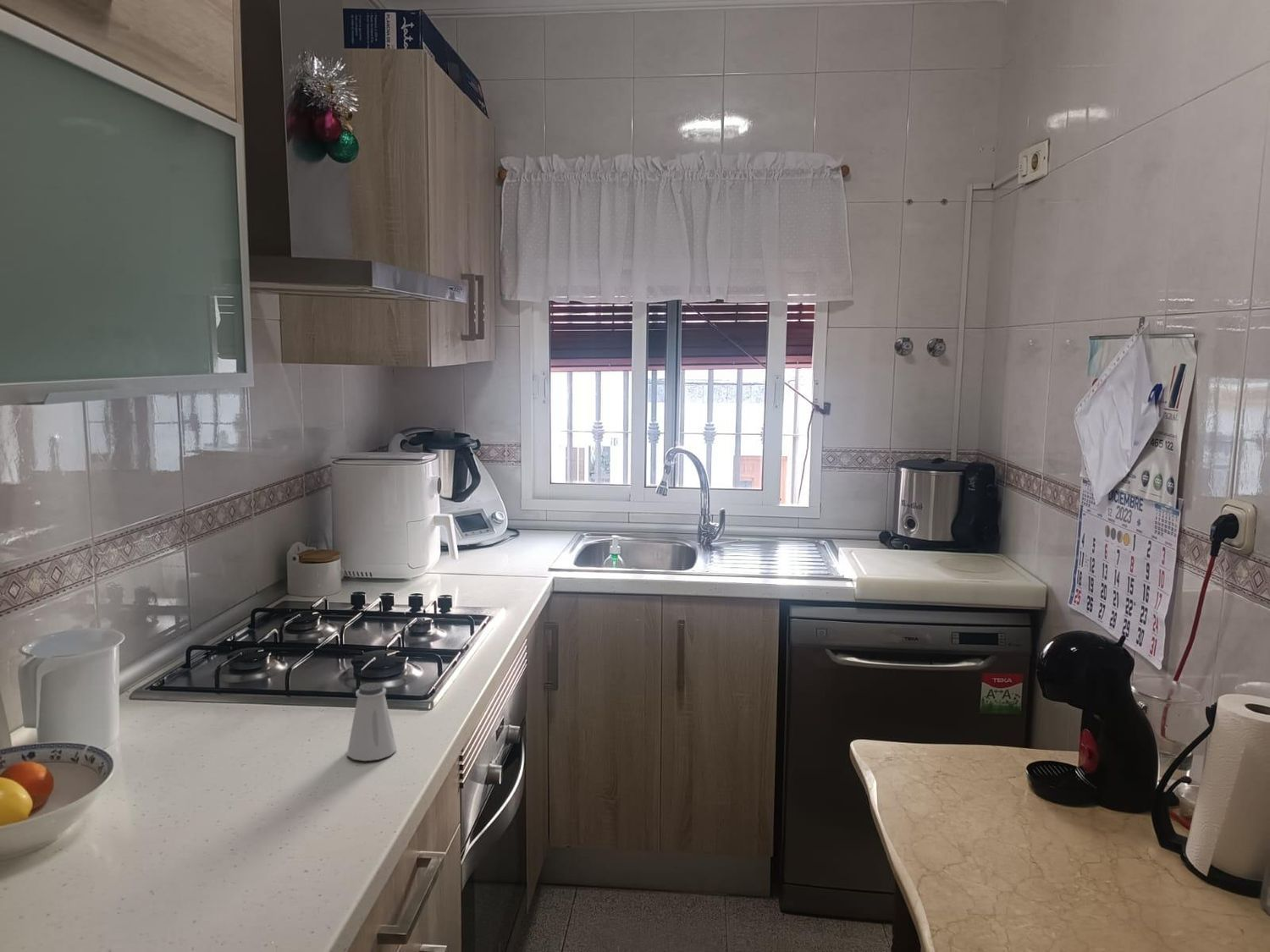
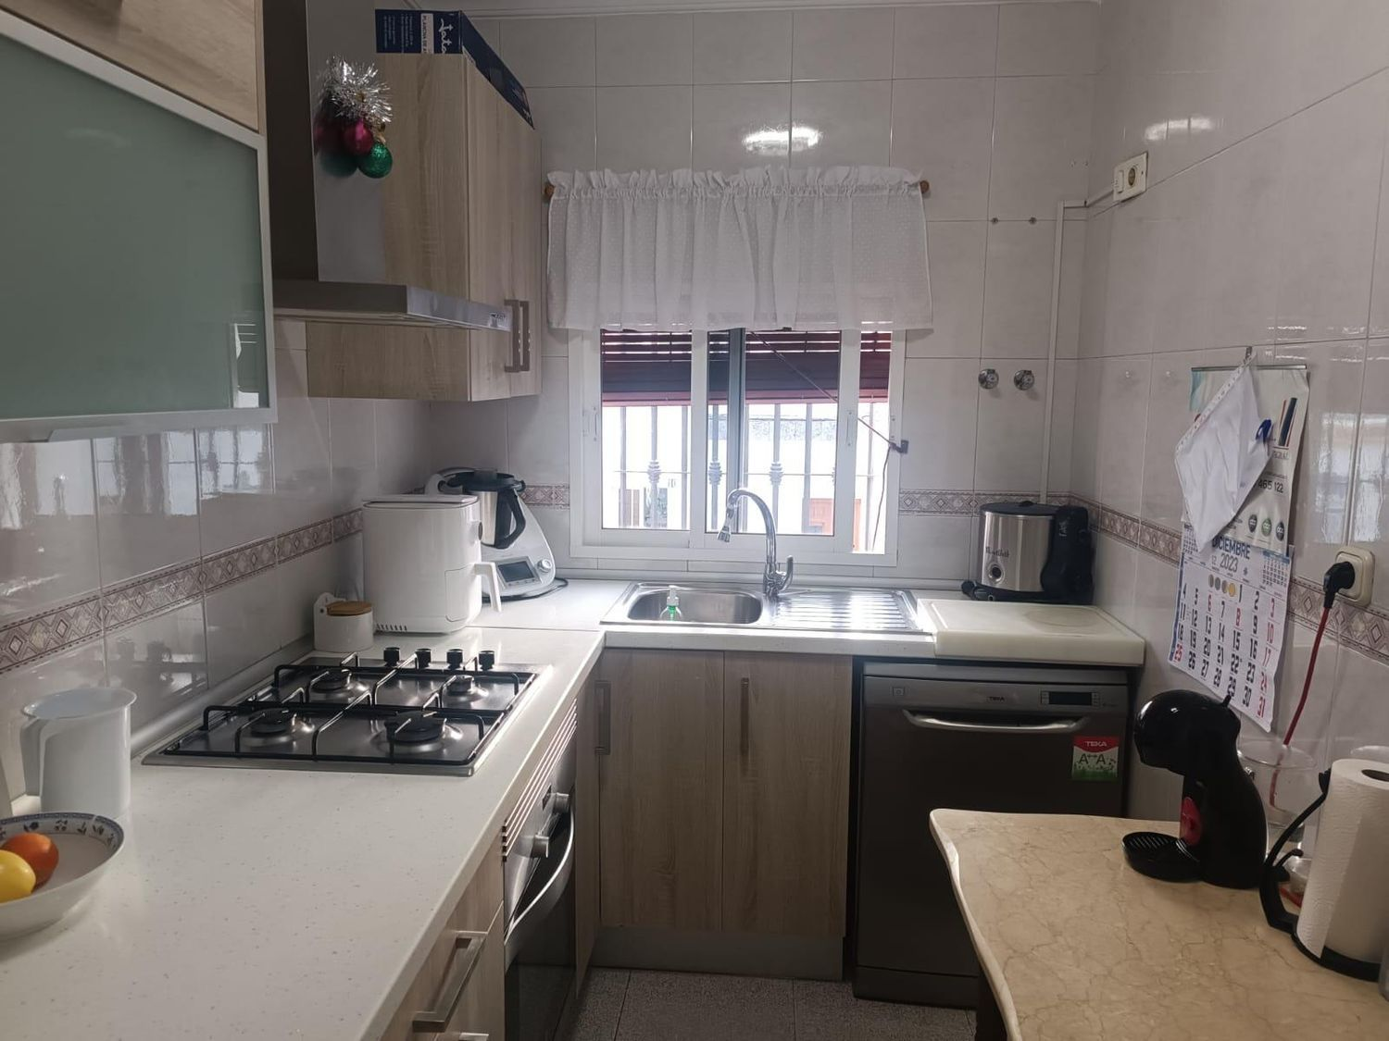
- saltshaker [346,682,397,762]
